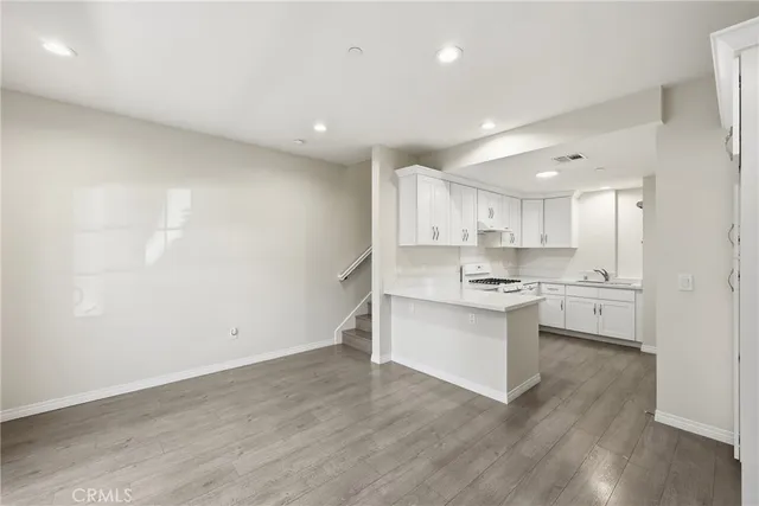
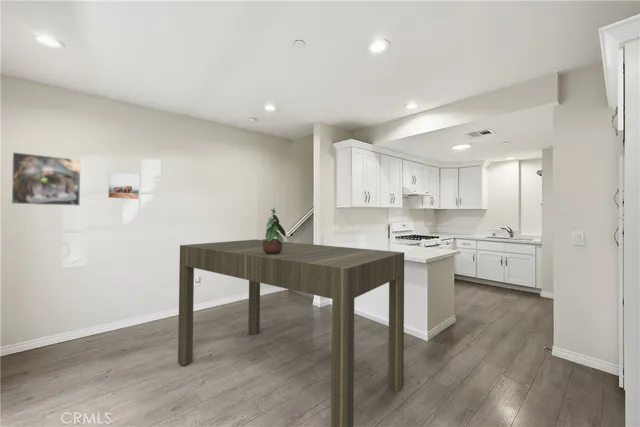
+ potted plant [262,207,287,254]
+ dining table [177,239,405,427]
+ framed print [10,151,82,207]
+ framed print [107,171,140,200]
